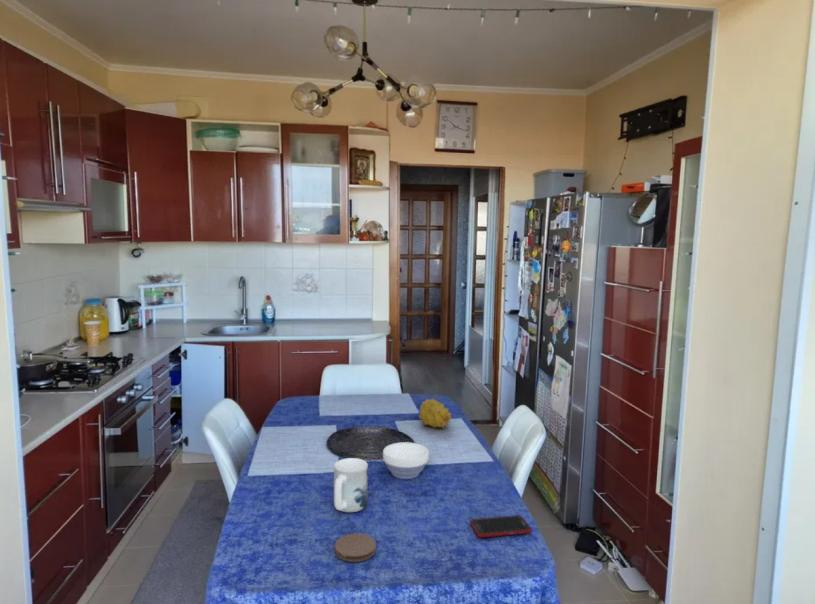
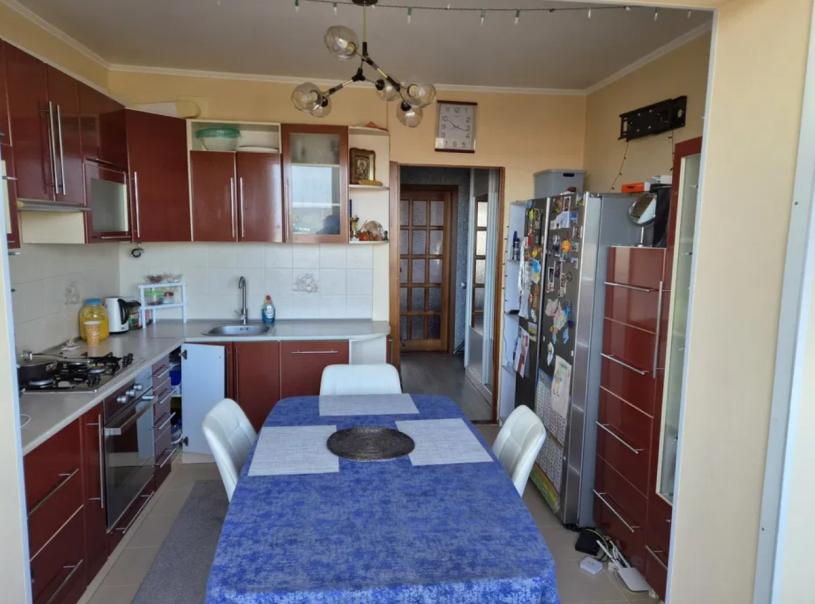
- bowl [382,441,430,480]
- cell phone [469,514,533,538]
- mug [333,457,369,513]
- fruit [417,397,453,430]
- coaster [334,532,377,563]
